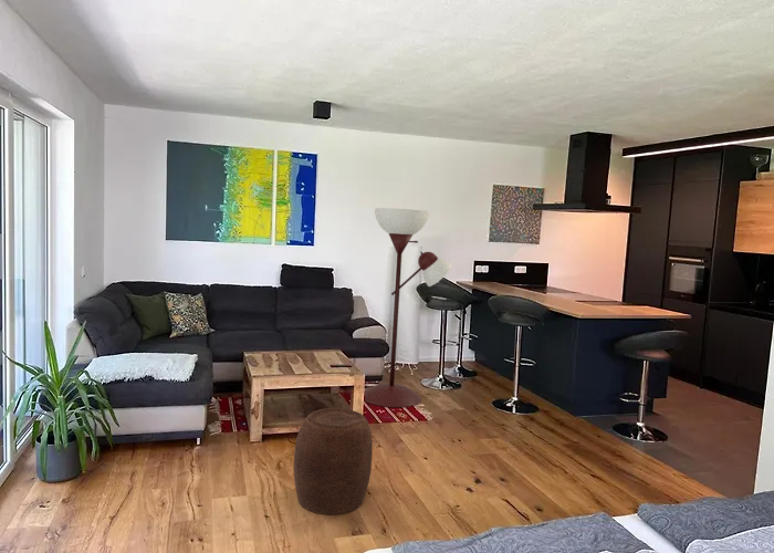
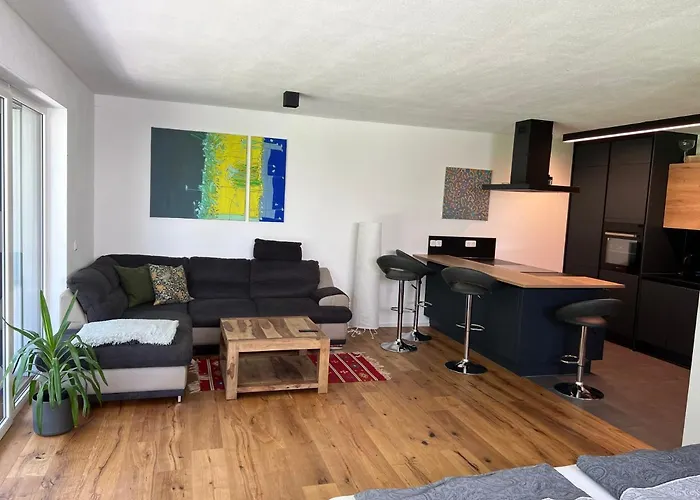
- stool [293,407,374,515]
- floor lamp [364,207,453,408]
